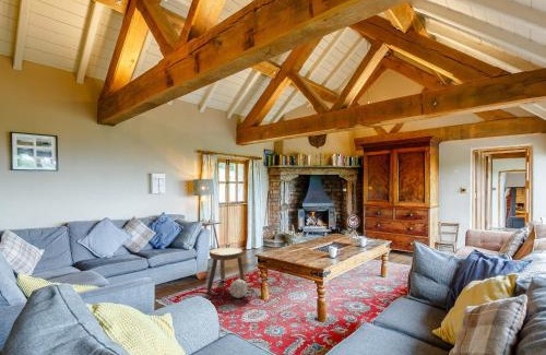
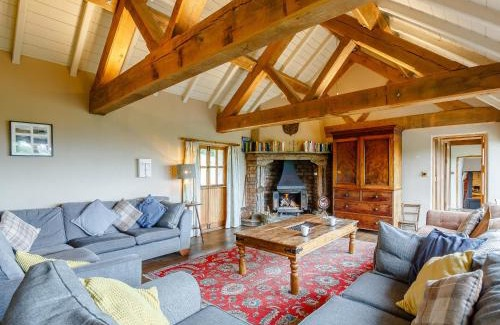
- stool [206,247,246,292]
- decorative ball [229,279,248,299]
